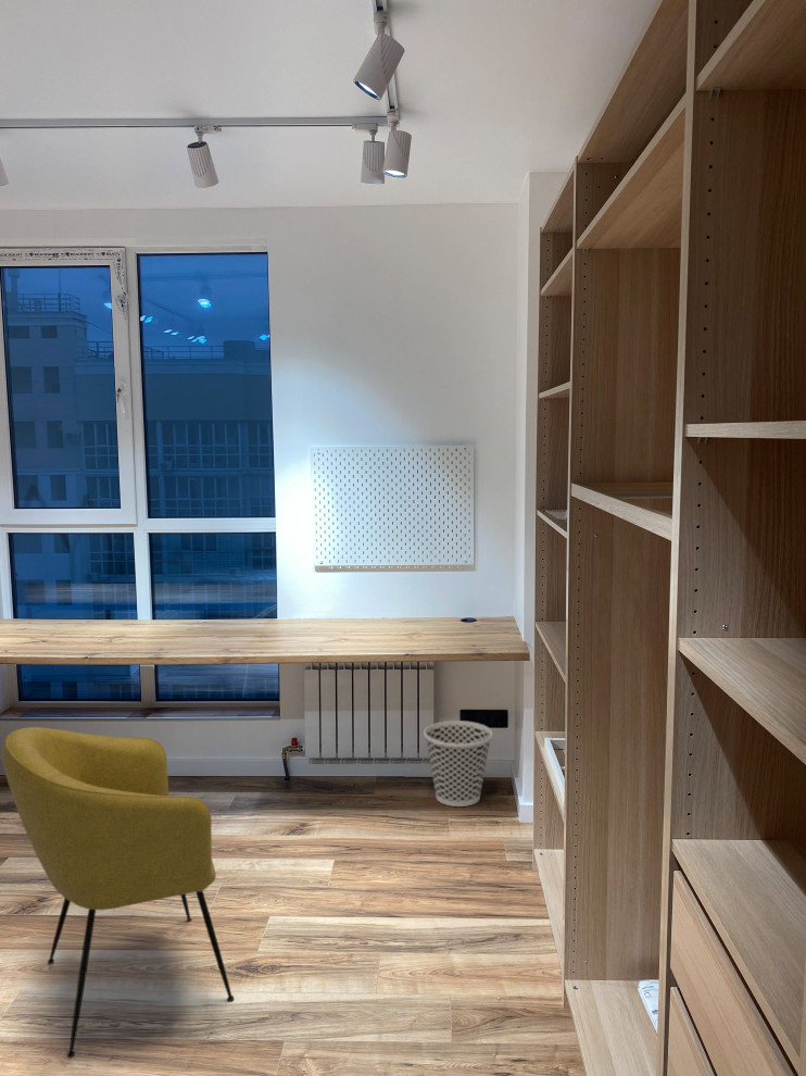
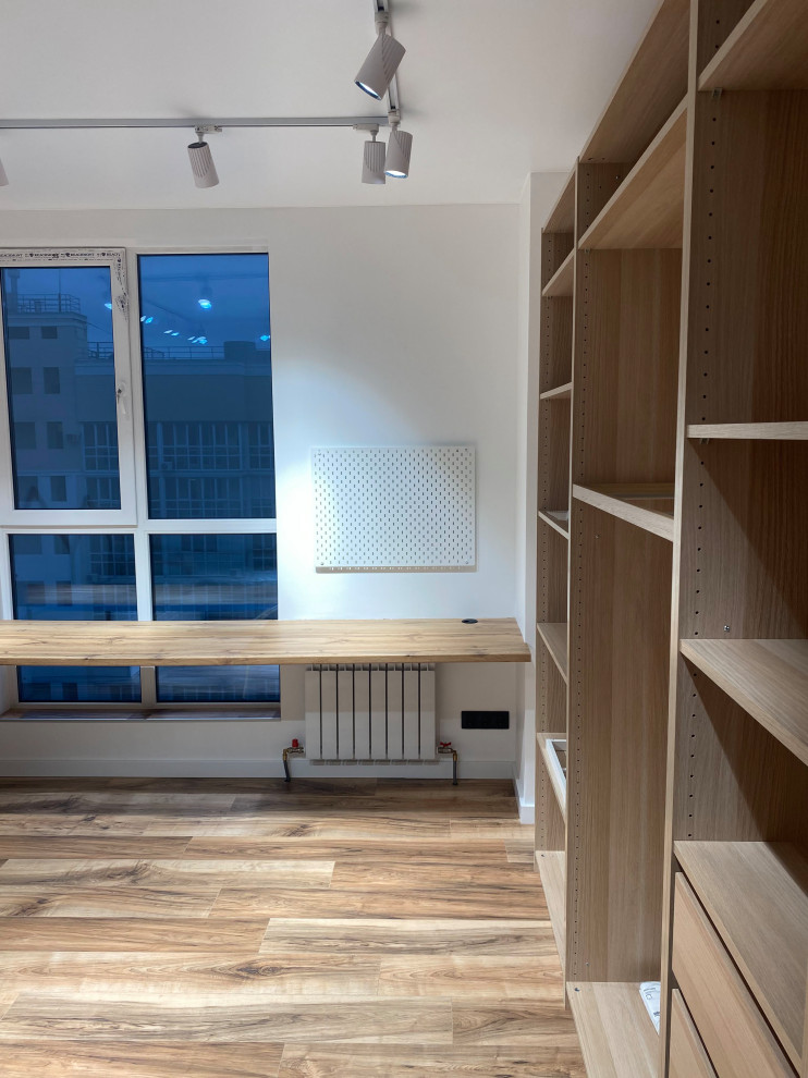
- armchair [1,726,235,1060]
- wastebasket [423,720,493,808]
